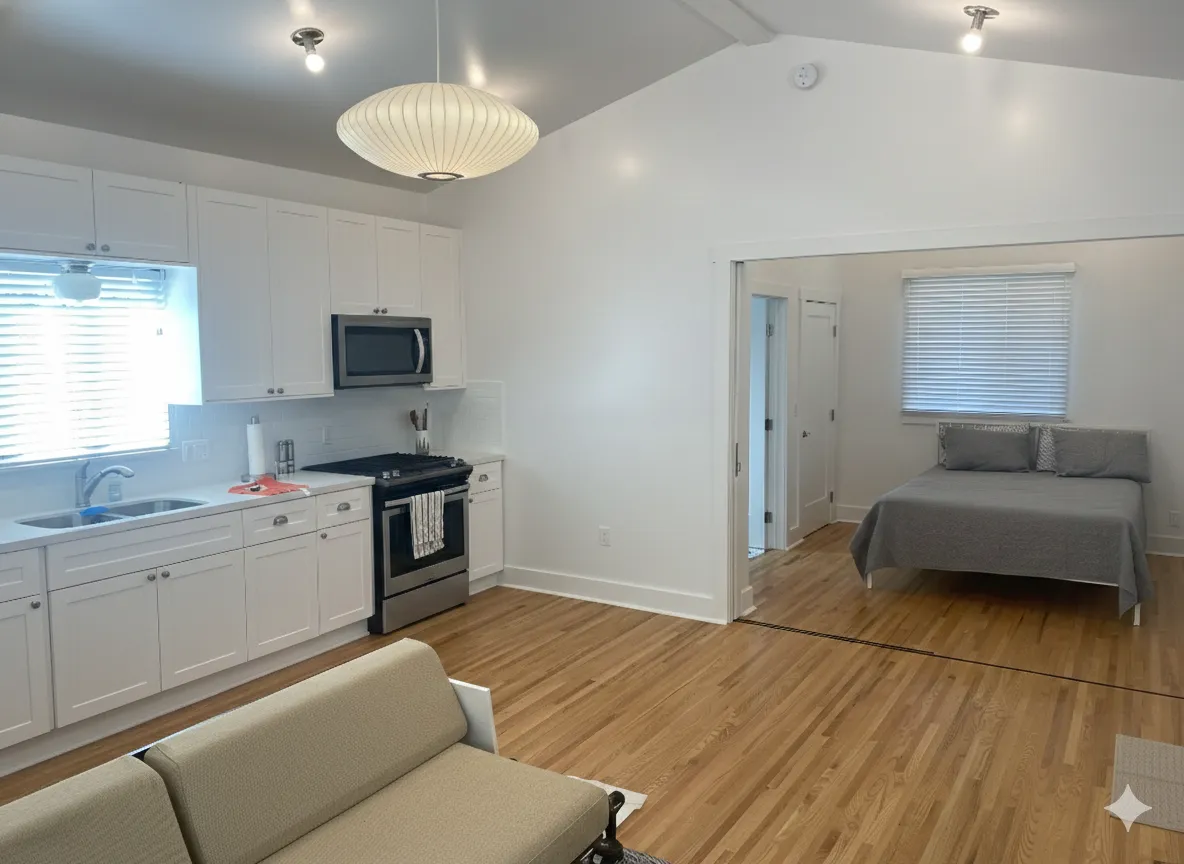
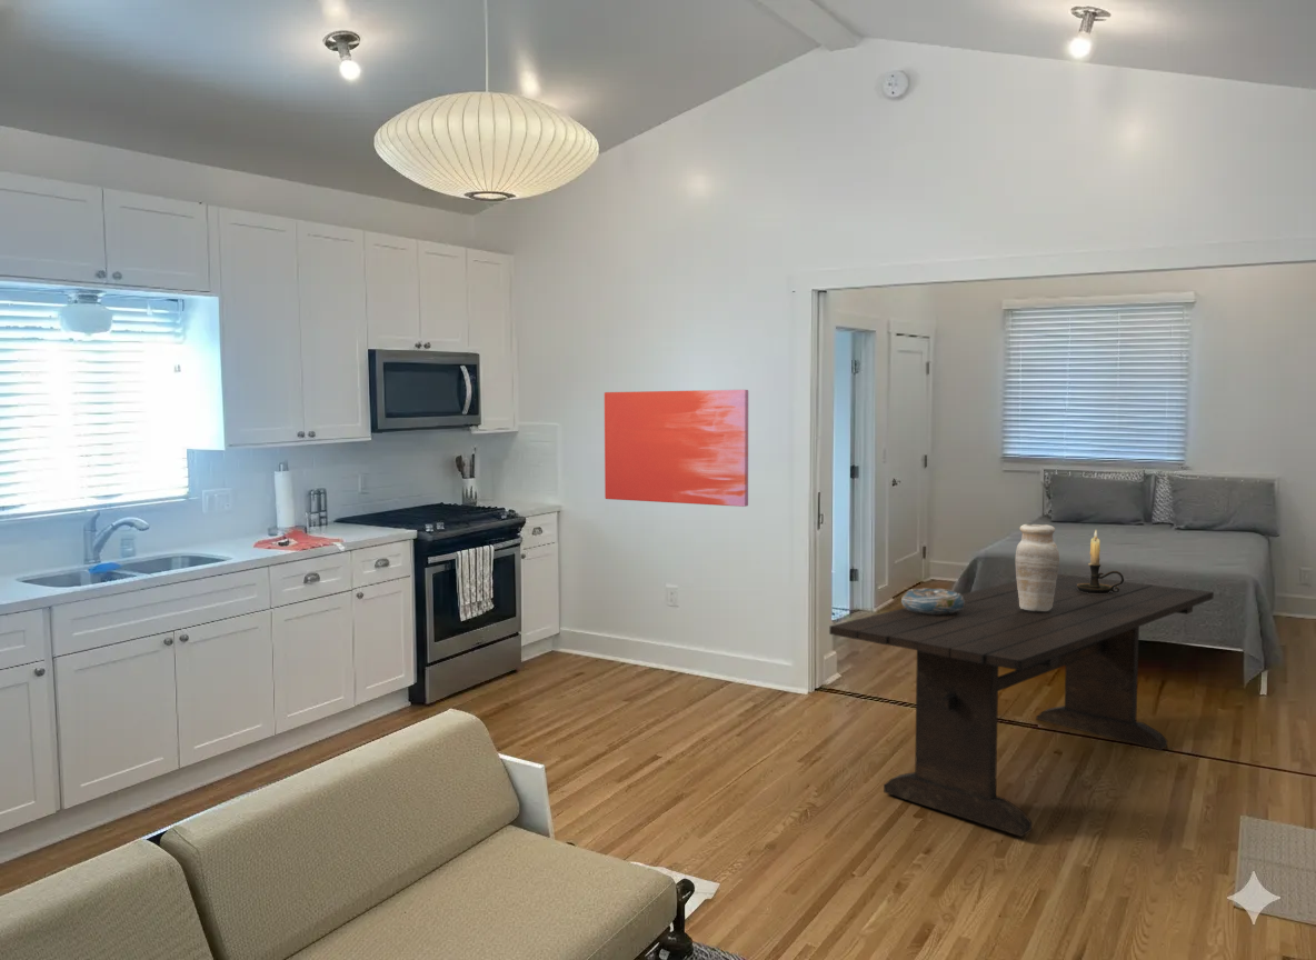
+ vase [1014,523,1060,611]
+ candle holder [1077,529,1125,593]
+ wall art [604,389,749,508]
+ decorative bowl [900,587,965,614]
+ dining table [828,573,1215,838]
